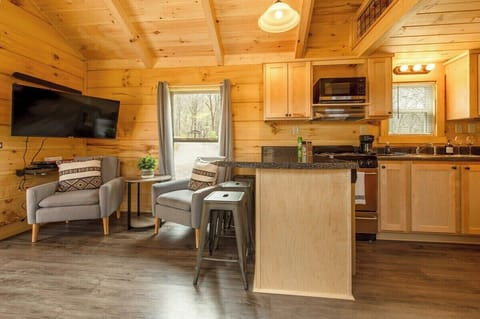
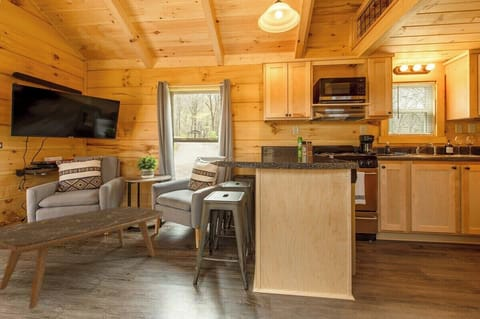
+ coffee table [0,205,164,310]
